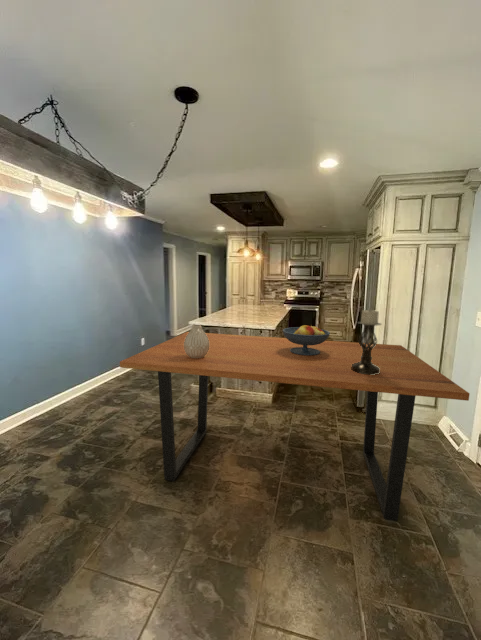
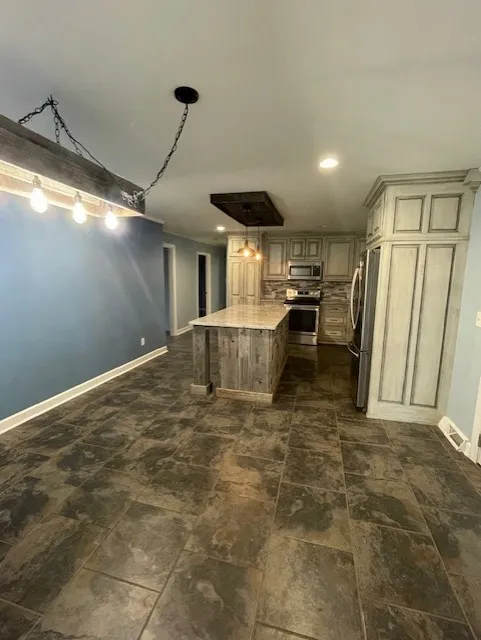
- vase [184,324,209,358]
- candle holder [351,307,383,375]
- fruit bowl [282,324,331,355]
- dining table [119,331,471,522]
